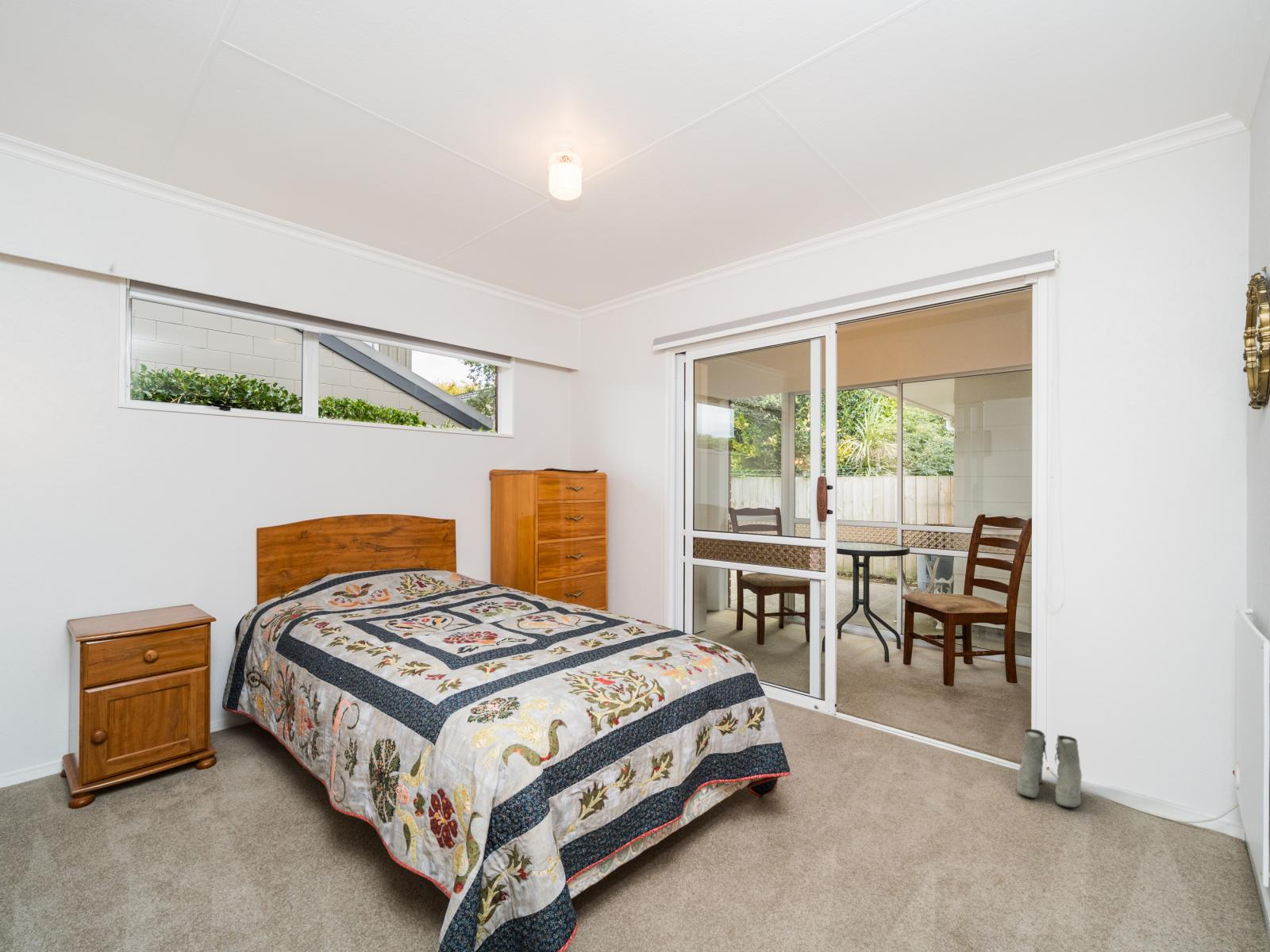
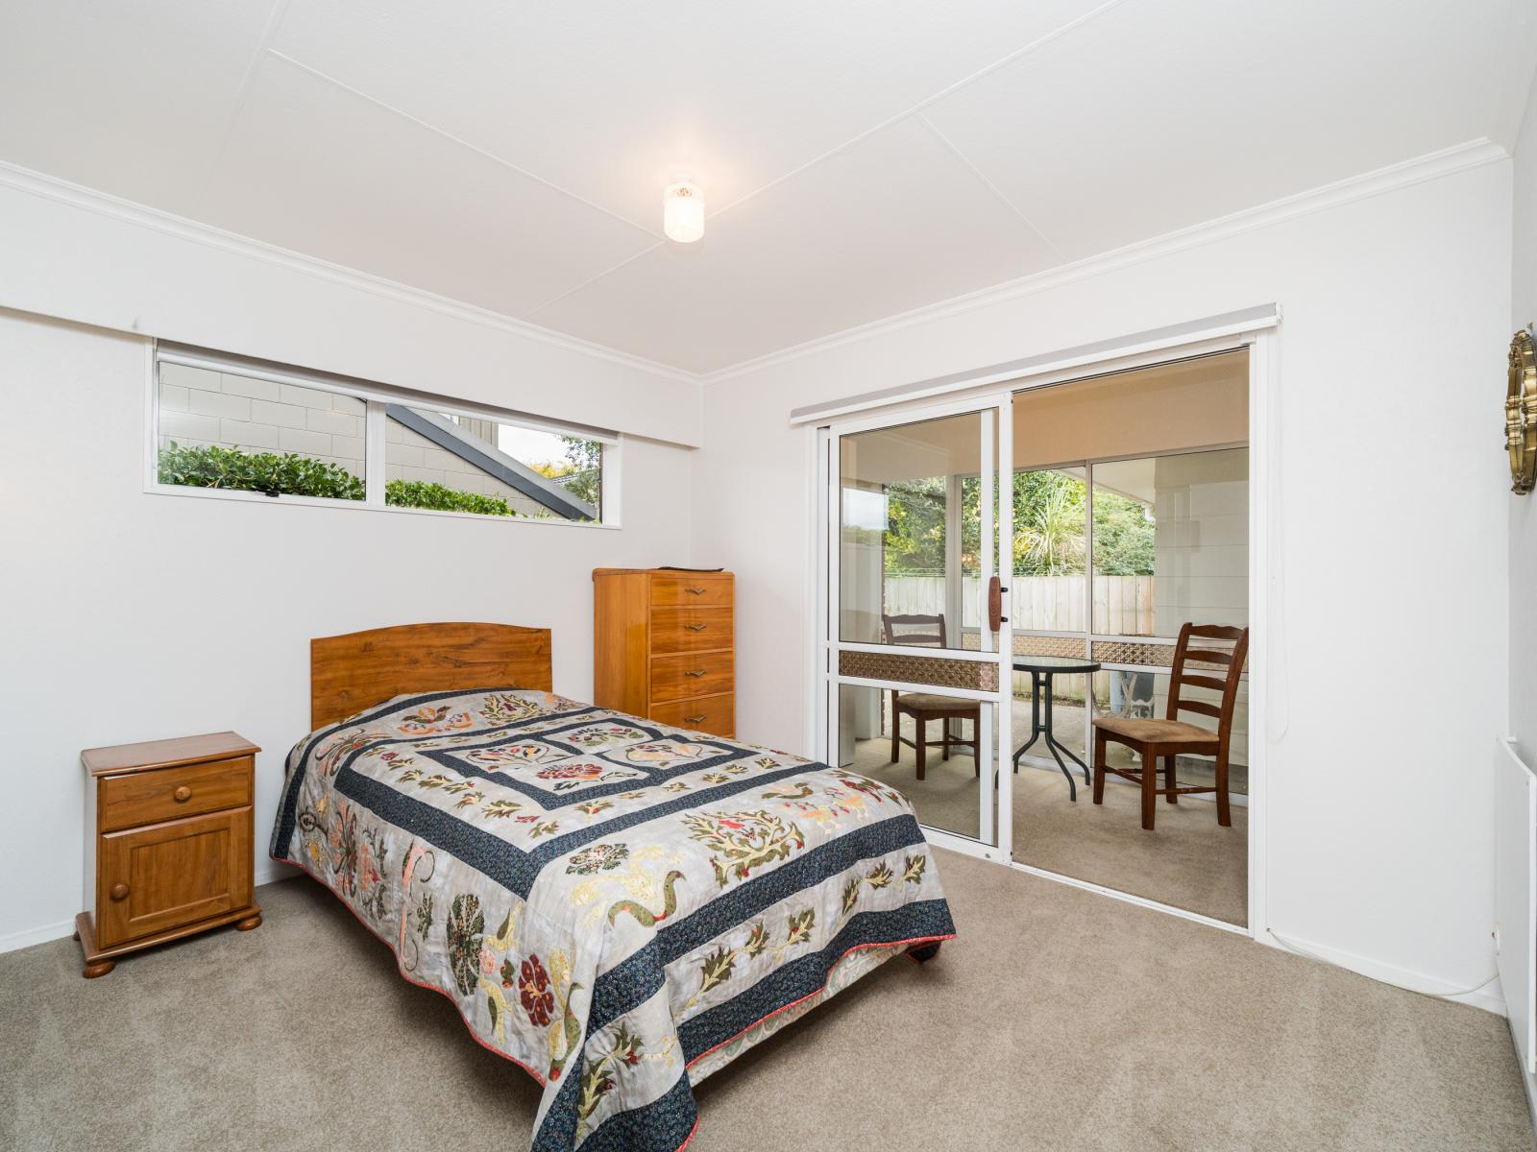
- boots [1016,728,1083,808]
